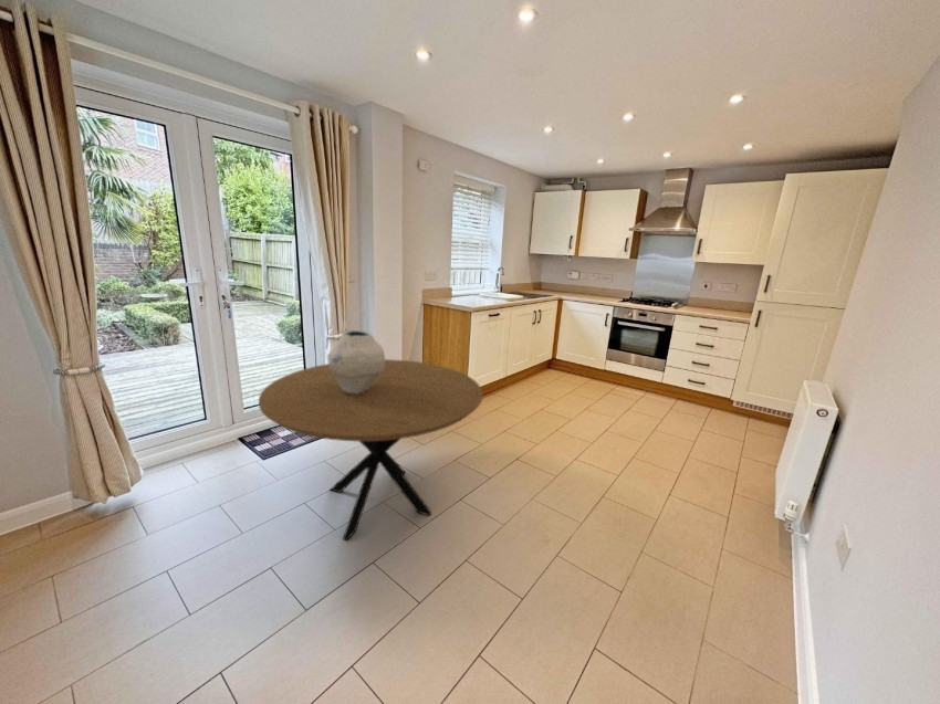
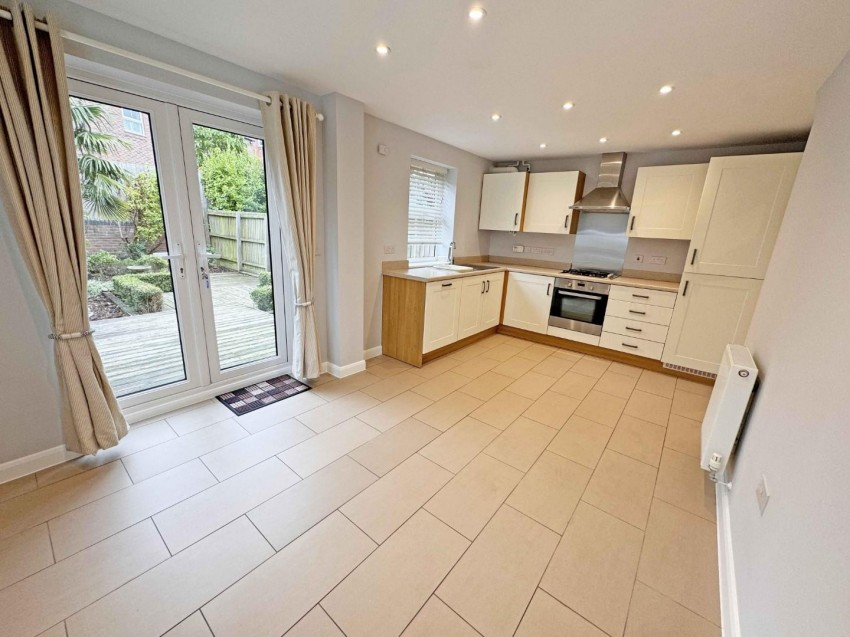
- dining table [258,358,483,542]
- vase [326,329,386,393]
